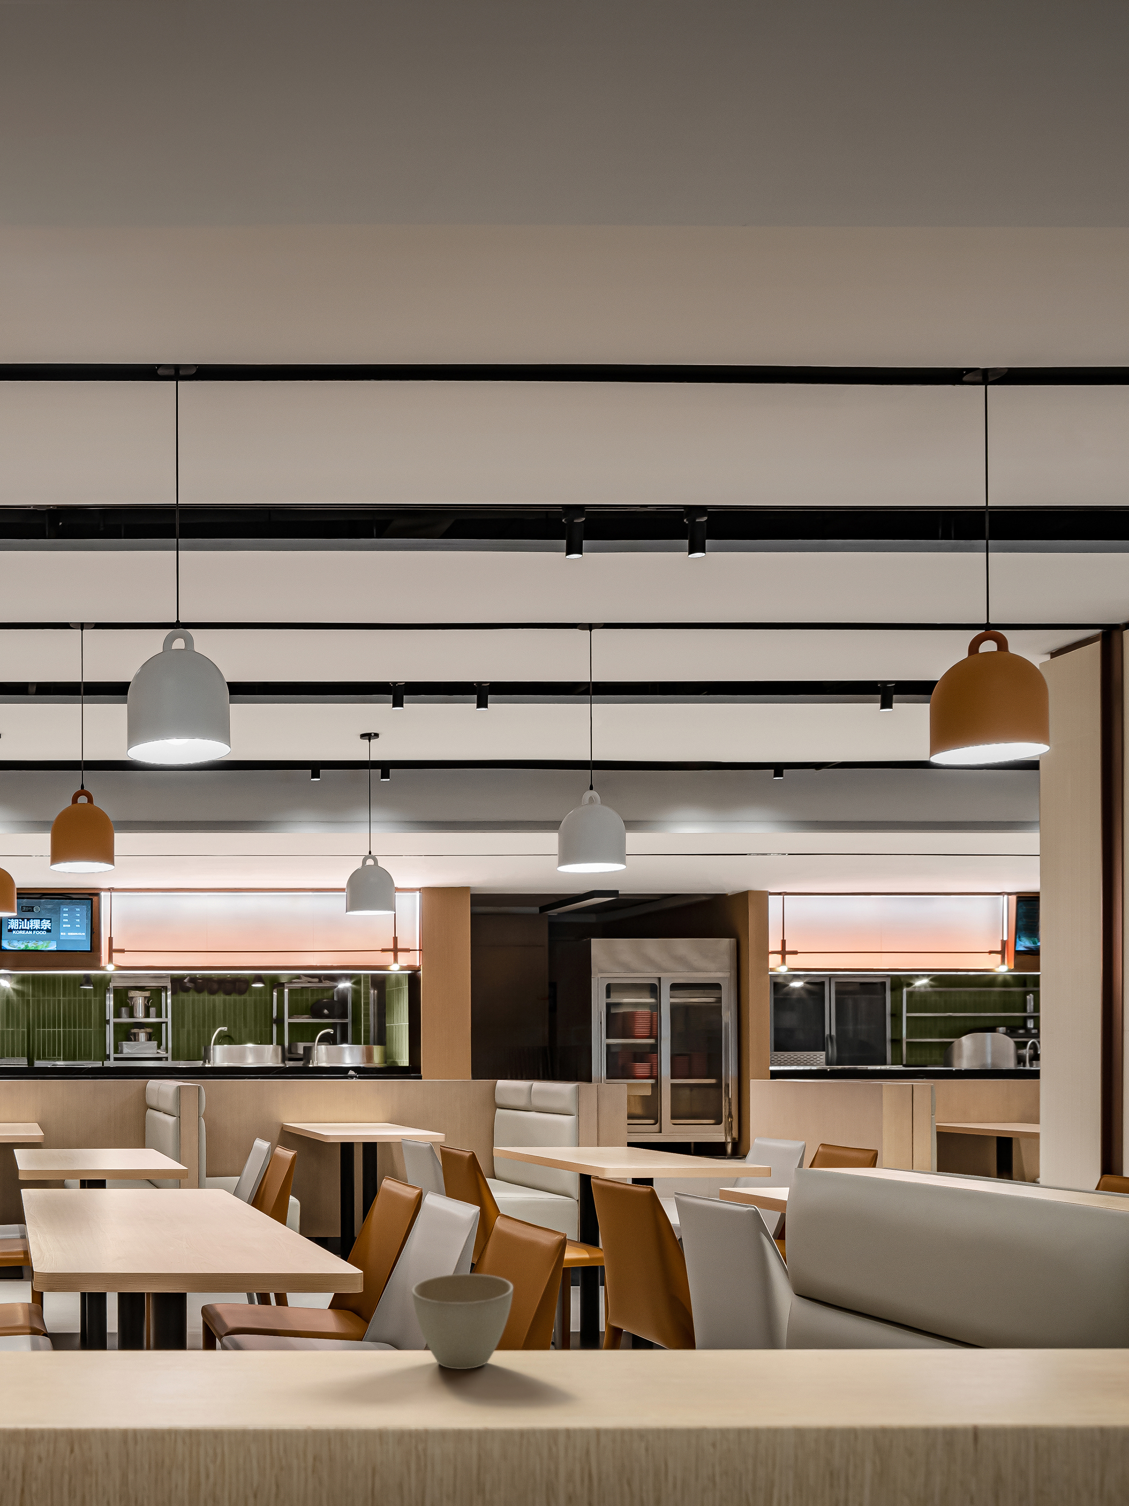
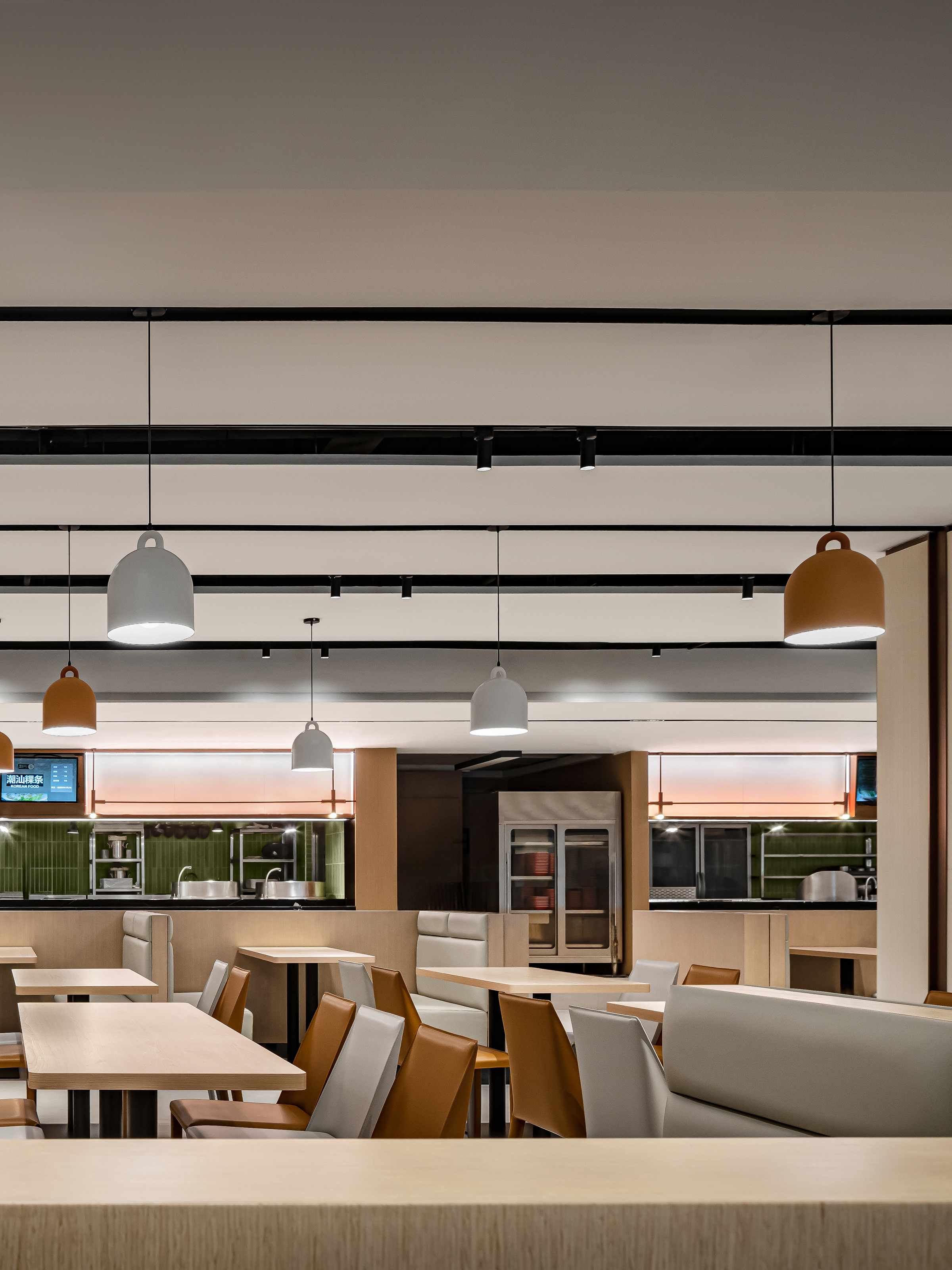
- flower pot [412,1274,514,1370]
